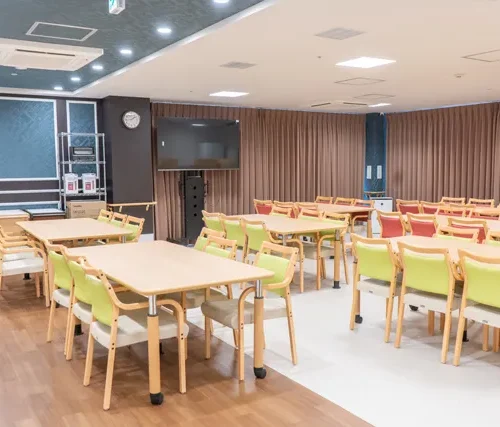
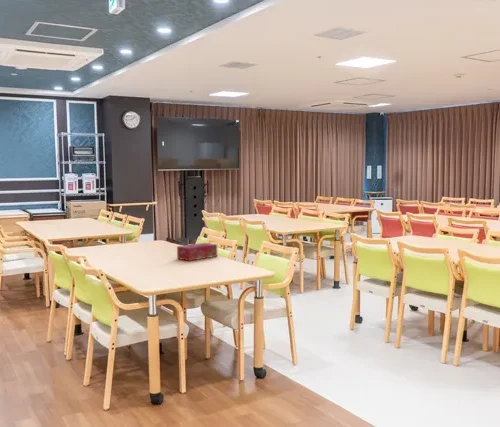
+ tissue box [176,242,218,262]
